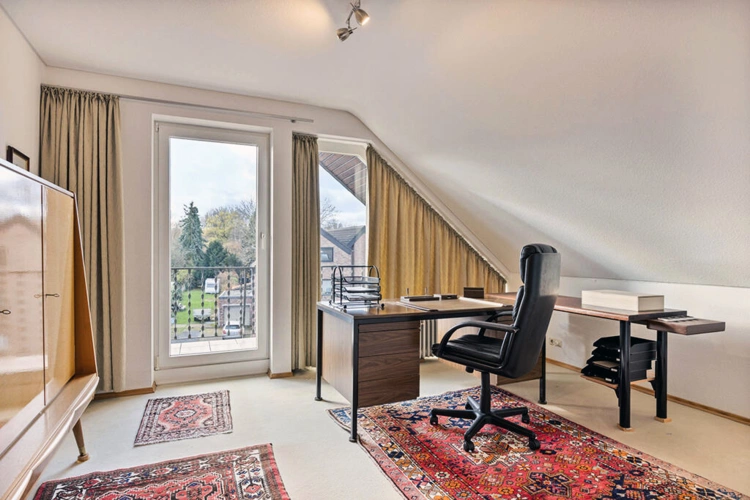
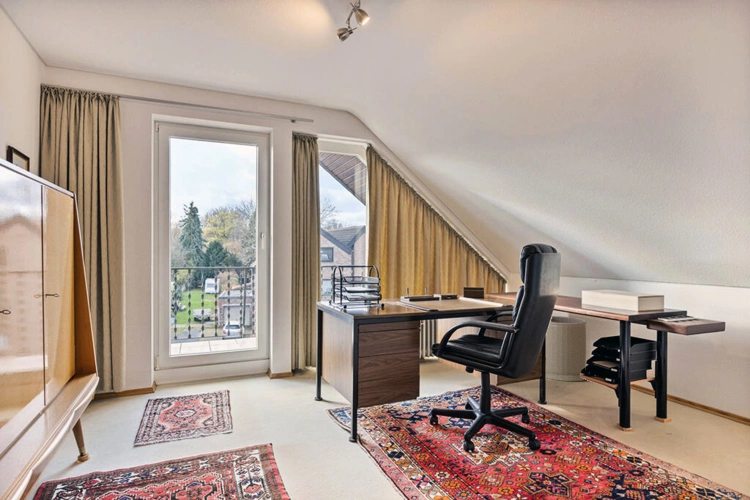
+ trash can [545,315,587,382]
